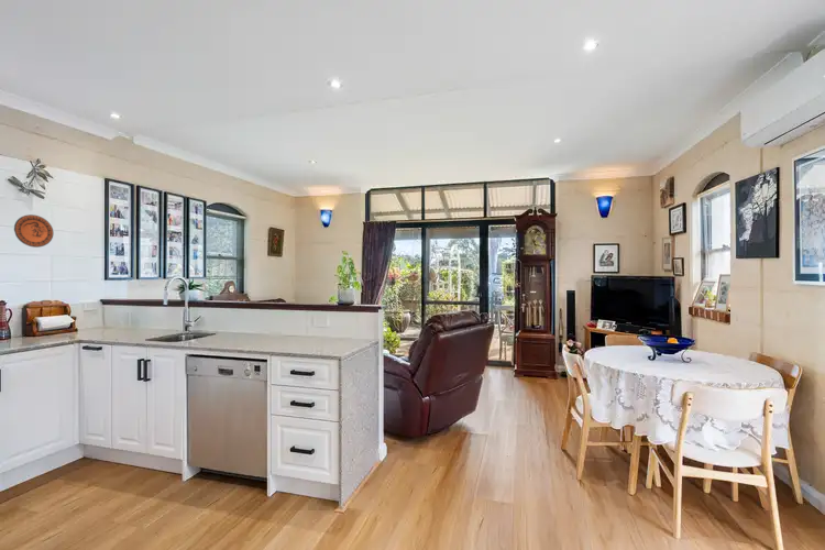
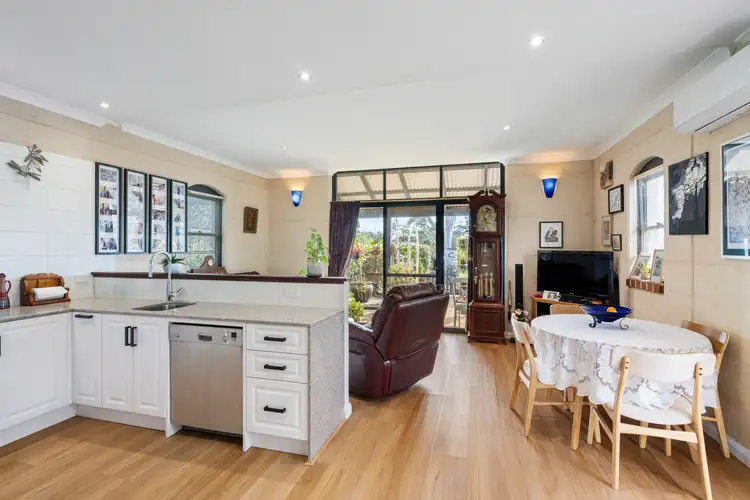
- decorative plate [13,213,55,249]
